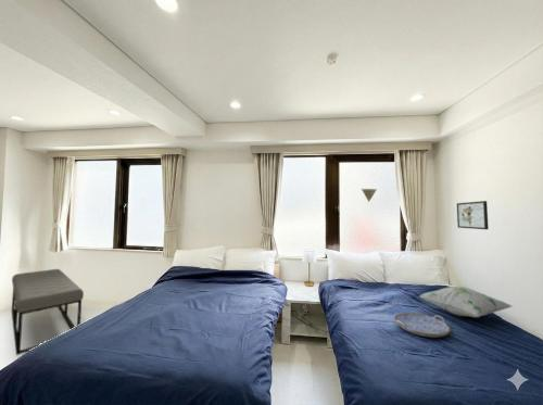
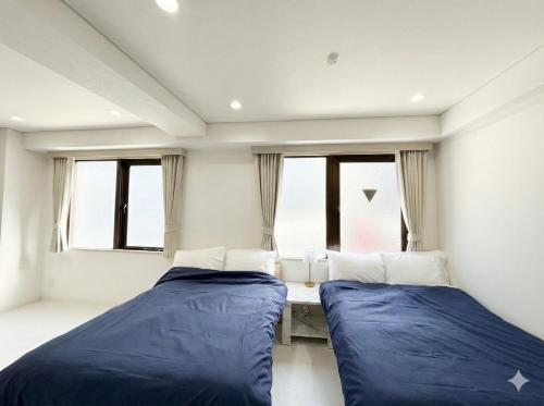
- serving tray [393,312,452,339]
- decorative pillow [419,286,513,318]
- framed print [456,200,490,230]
- bench [11,268,85,356]
